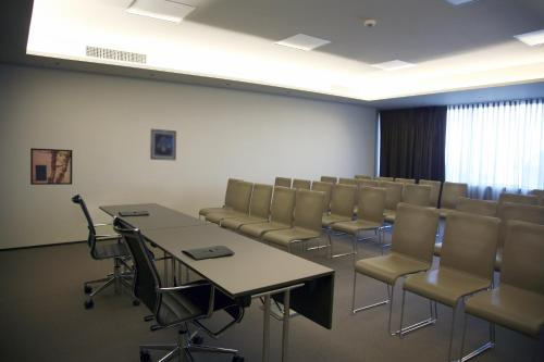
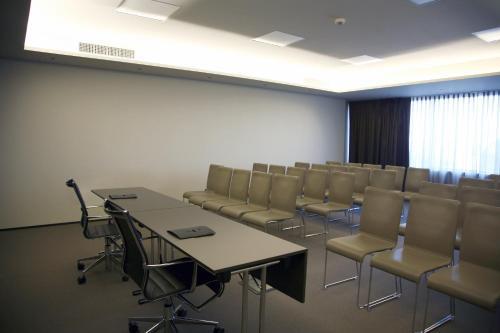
- wall art [149,128,177,162]
- wall art [29,147,73,186]
